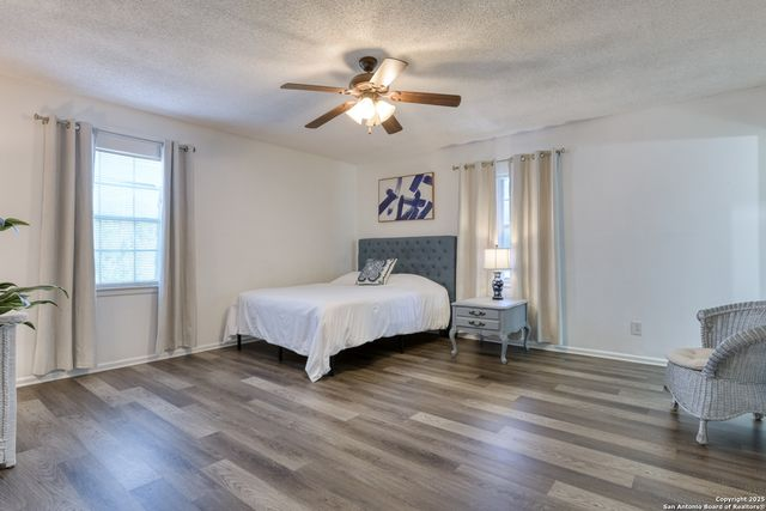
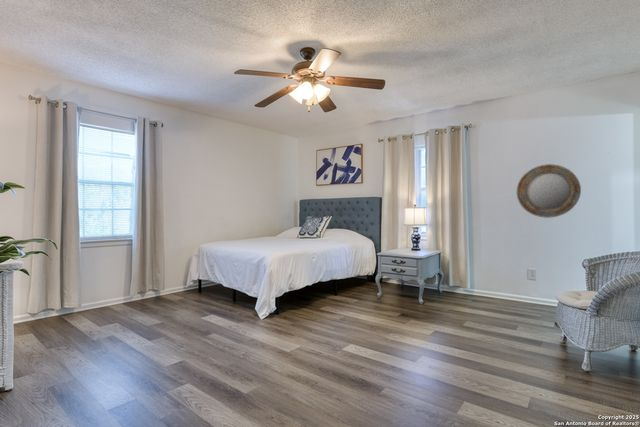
+ home mirror [516,163,582,219]
